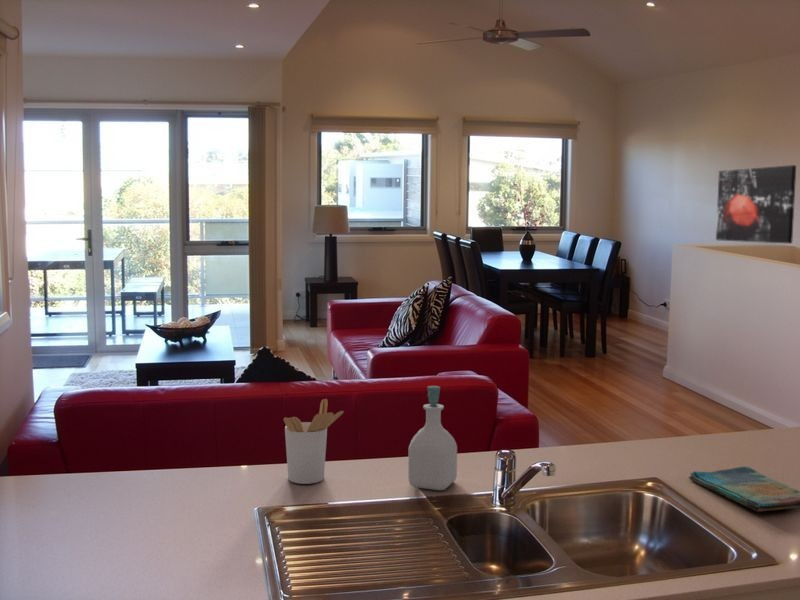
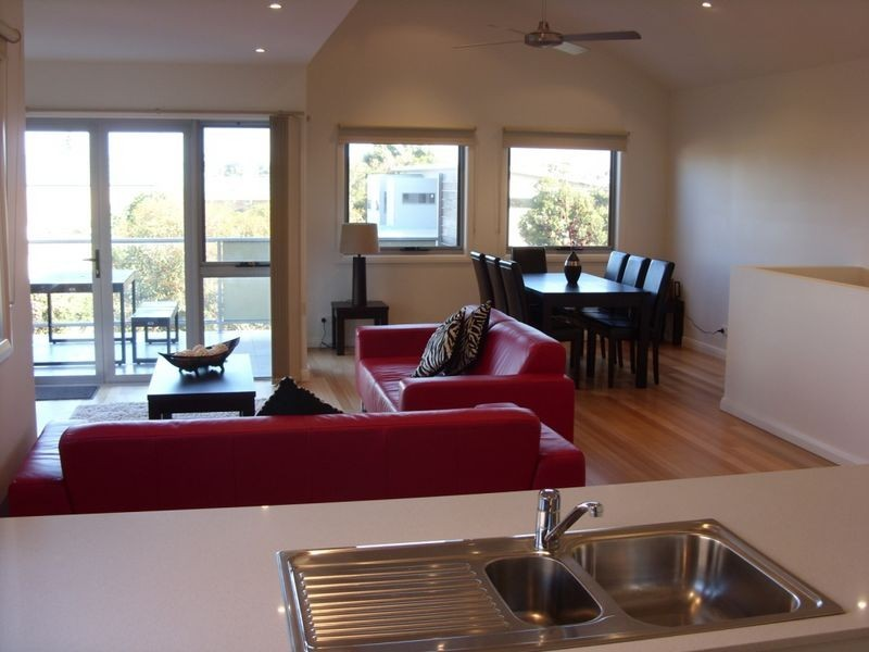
- dish towel [688,465,800,513]
- wall art [715,164,797,245]
- utensil holder [283,398,344,485]
- soap bottle [407,385,458,491]
